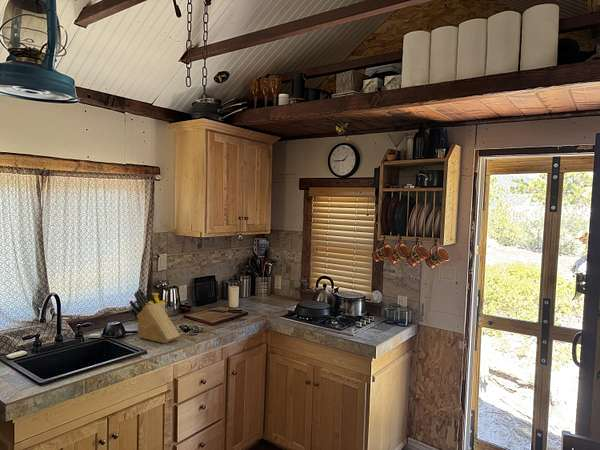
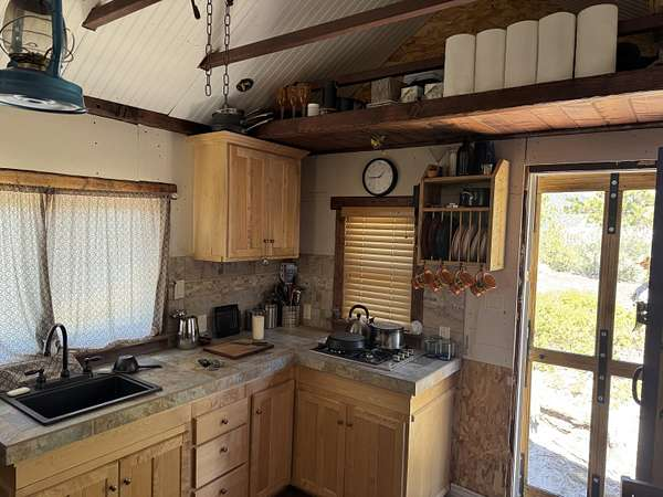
- knife block [129,288,181,344]
- soap bottle [148,292,166,311]
